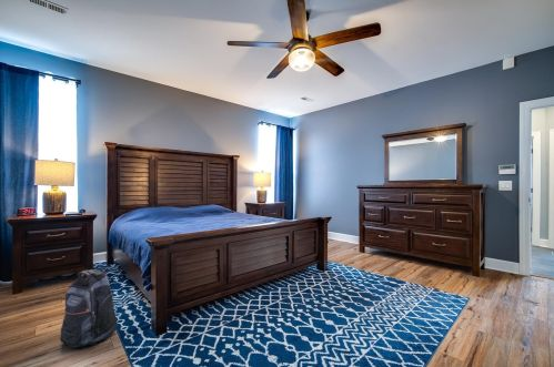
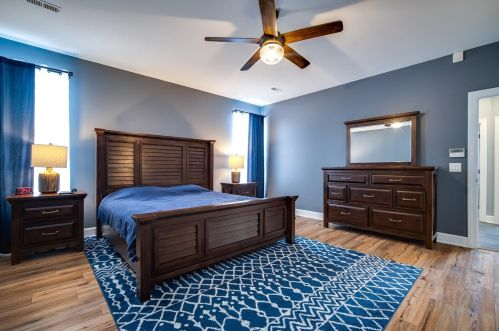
- backpack [59,268,119,348]
